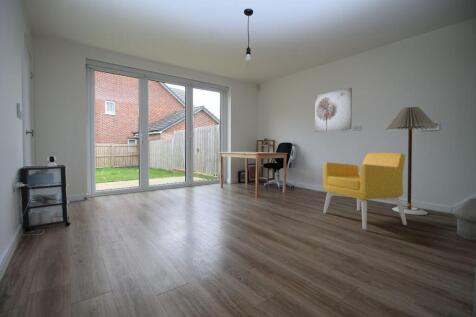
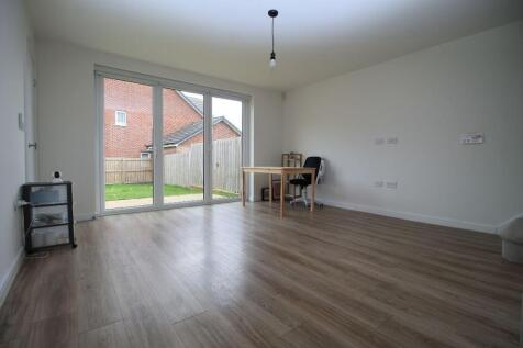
- armchair [322,152,408,230]
- floor lamp [385,105,438,216]
- wall art [314,87,353,133]
